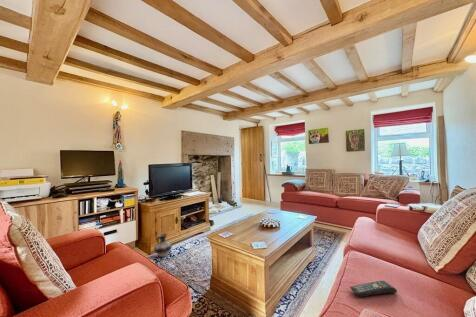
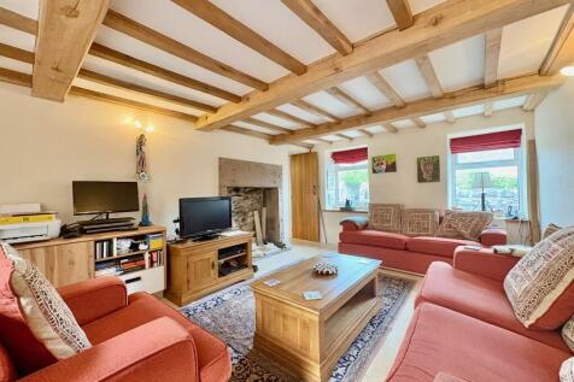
- remote control [349,280,398,298]
- ceramic jug [153,232,173,258]
